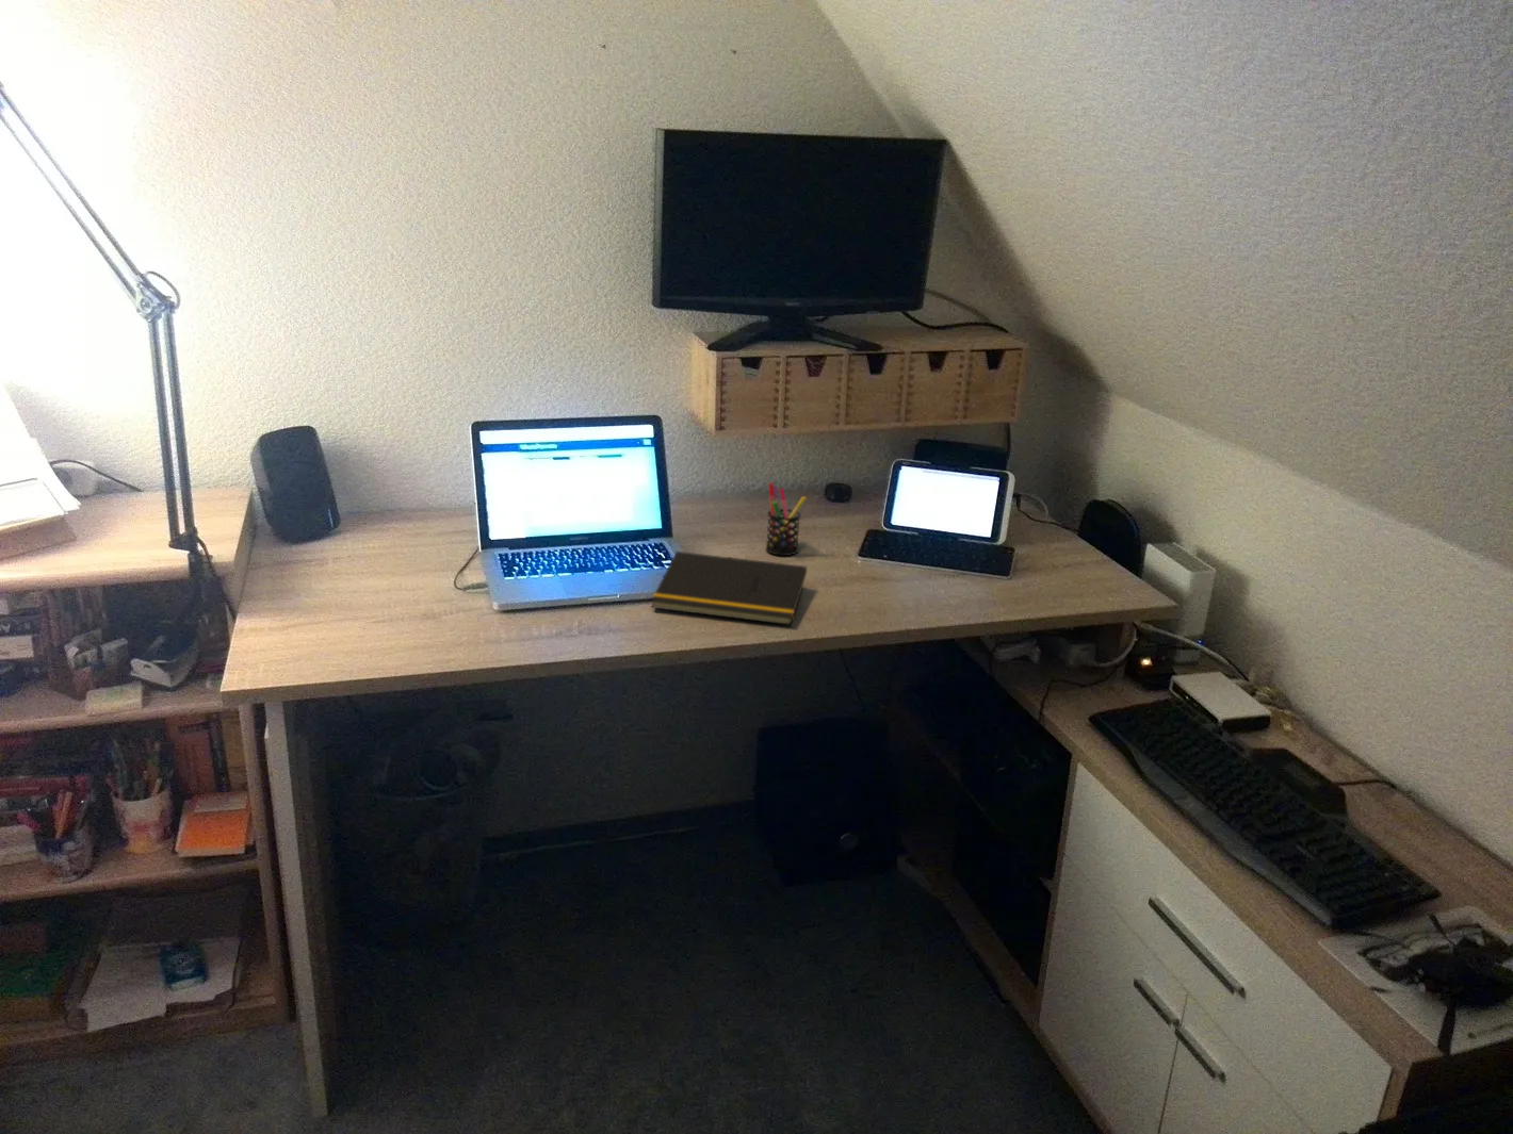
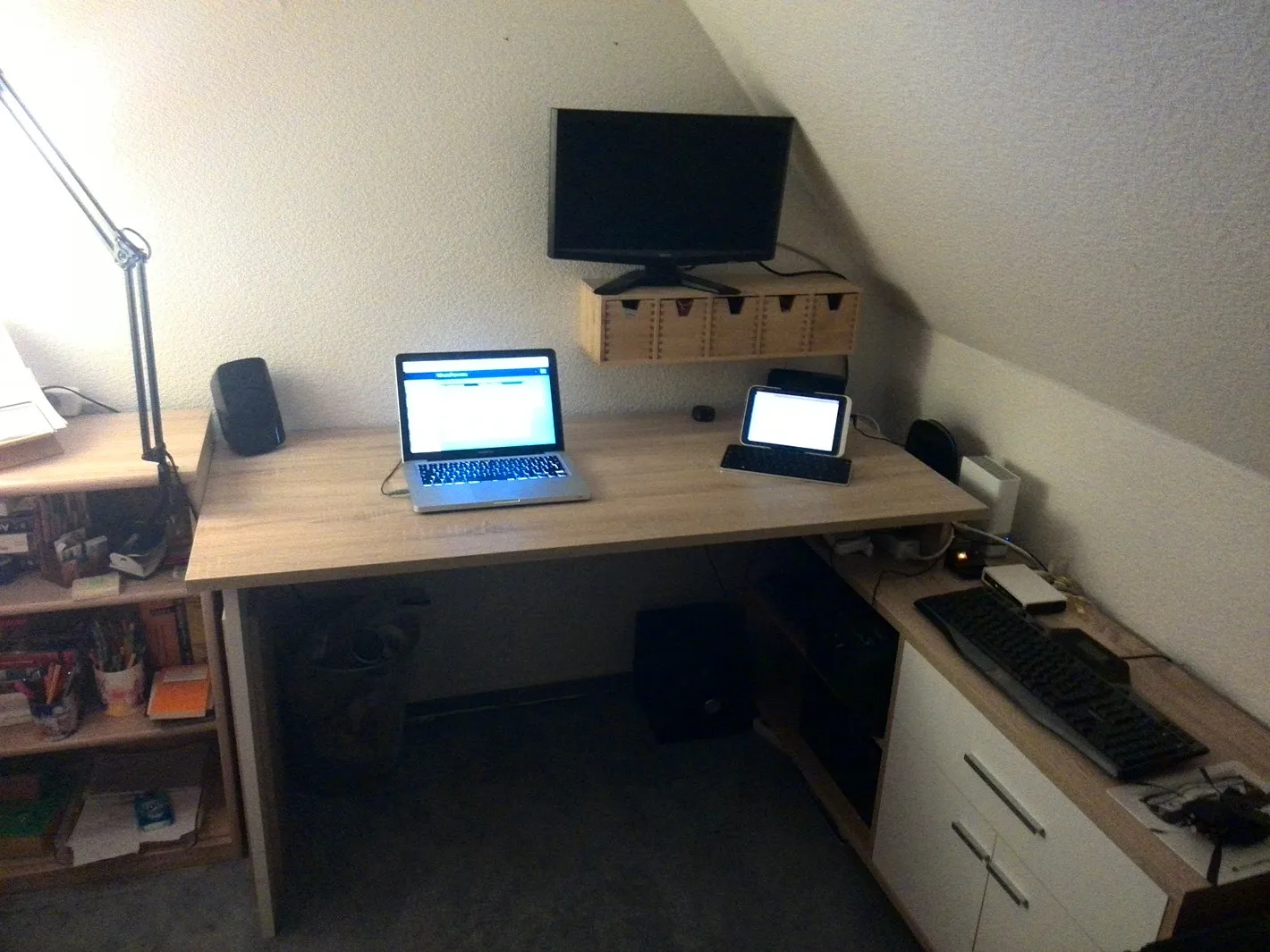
- notepad [650,550,808,627]
- pen holder [765,482,807,557]
